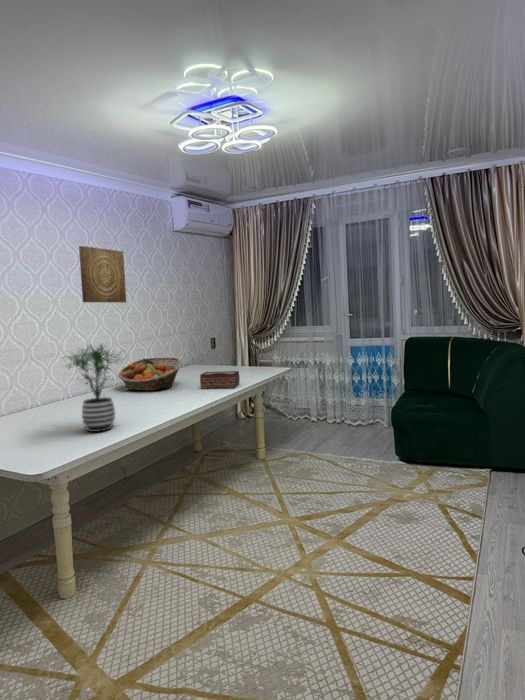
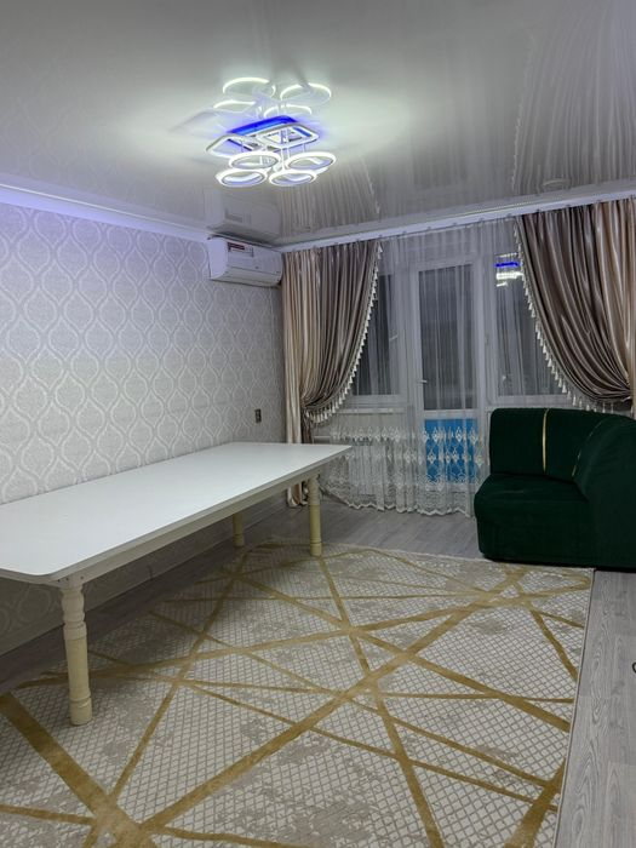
- tissue box [199,370,241,390]
- potted plant [61,343,128,433]
- wall art [78,245,127,303]
- fruit basket [117,356,183,391]
